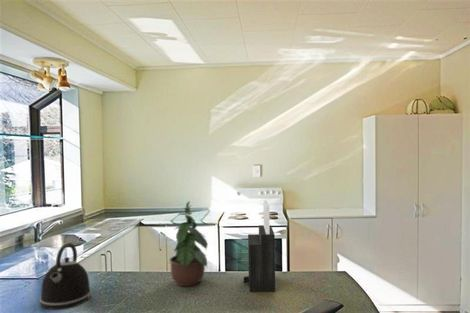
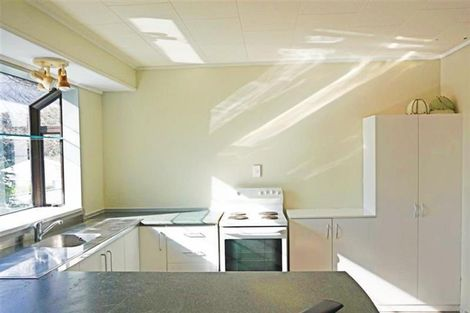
- potted plant [168,200,209,287]
- kettle [39,242,92,311]
- knife block [243,199,276,293]
